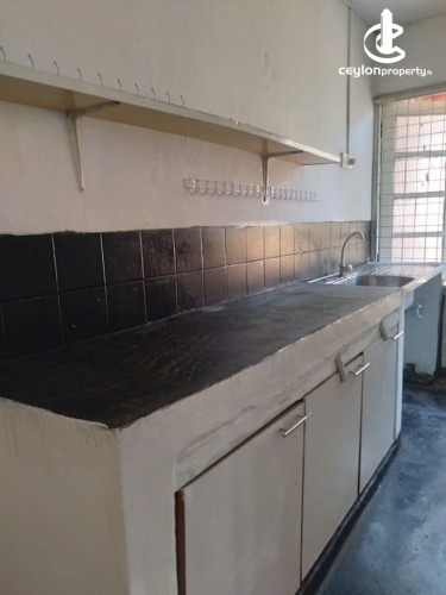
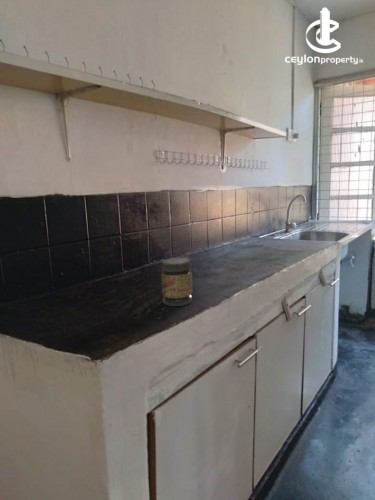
+ jar [160,257,193,307]
